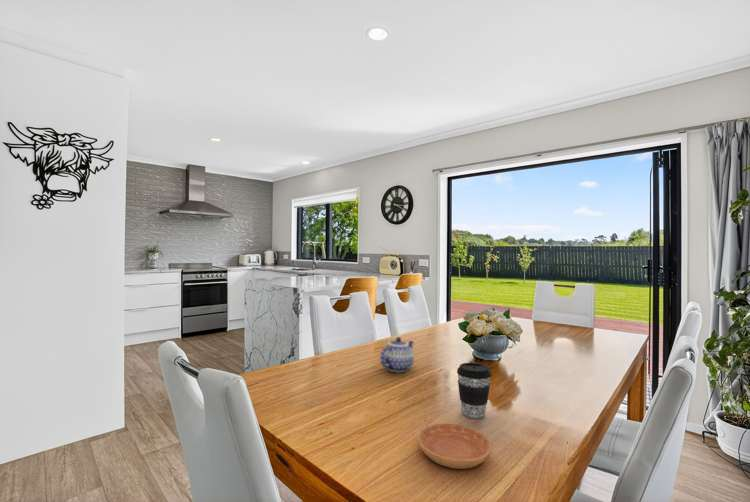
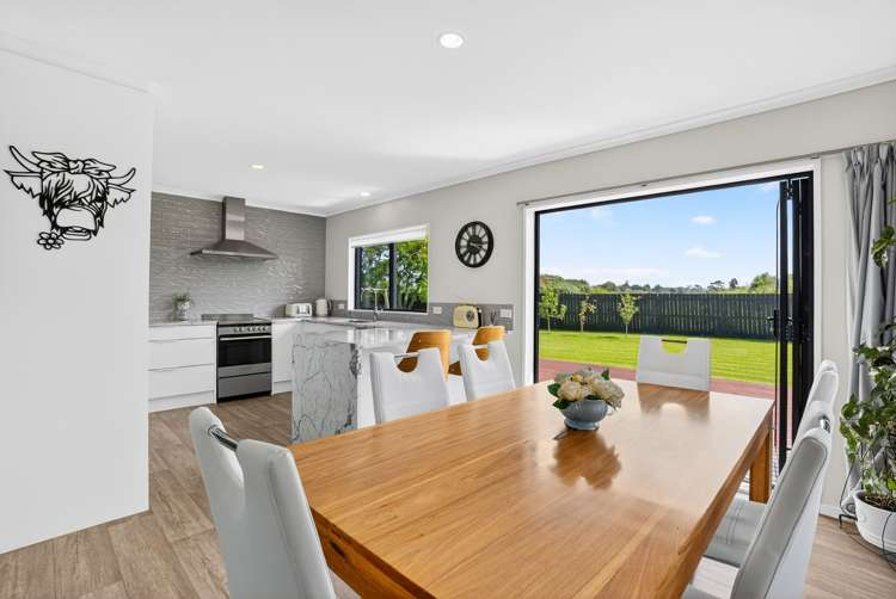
- coffee cup [456,362,492,419]
- saucer [417,423,492,470]
- teapot [379,336,415,373]
